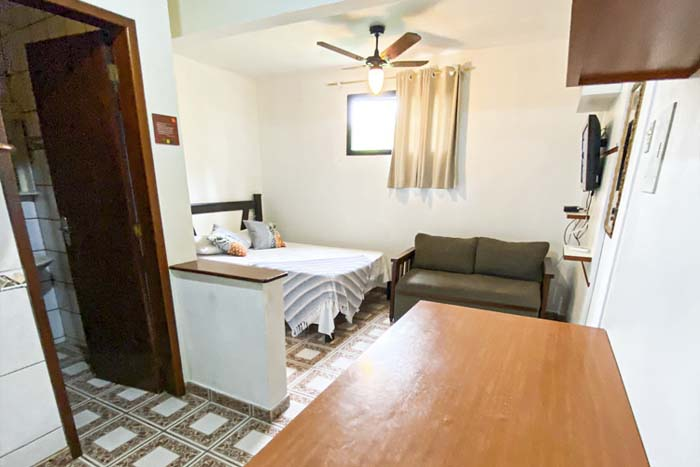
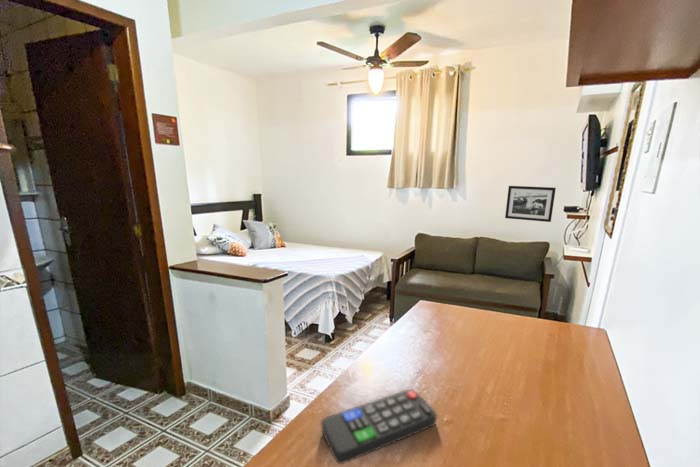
+ remote control [320,388,437,465]
+ picture frame [504,185,557,223]
